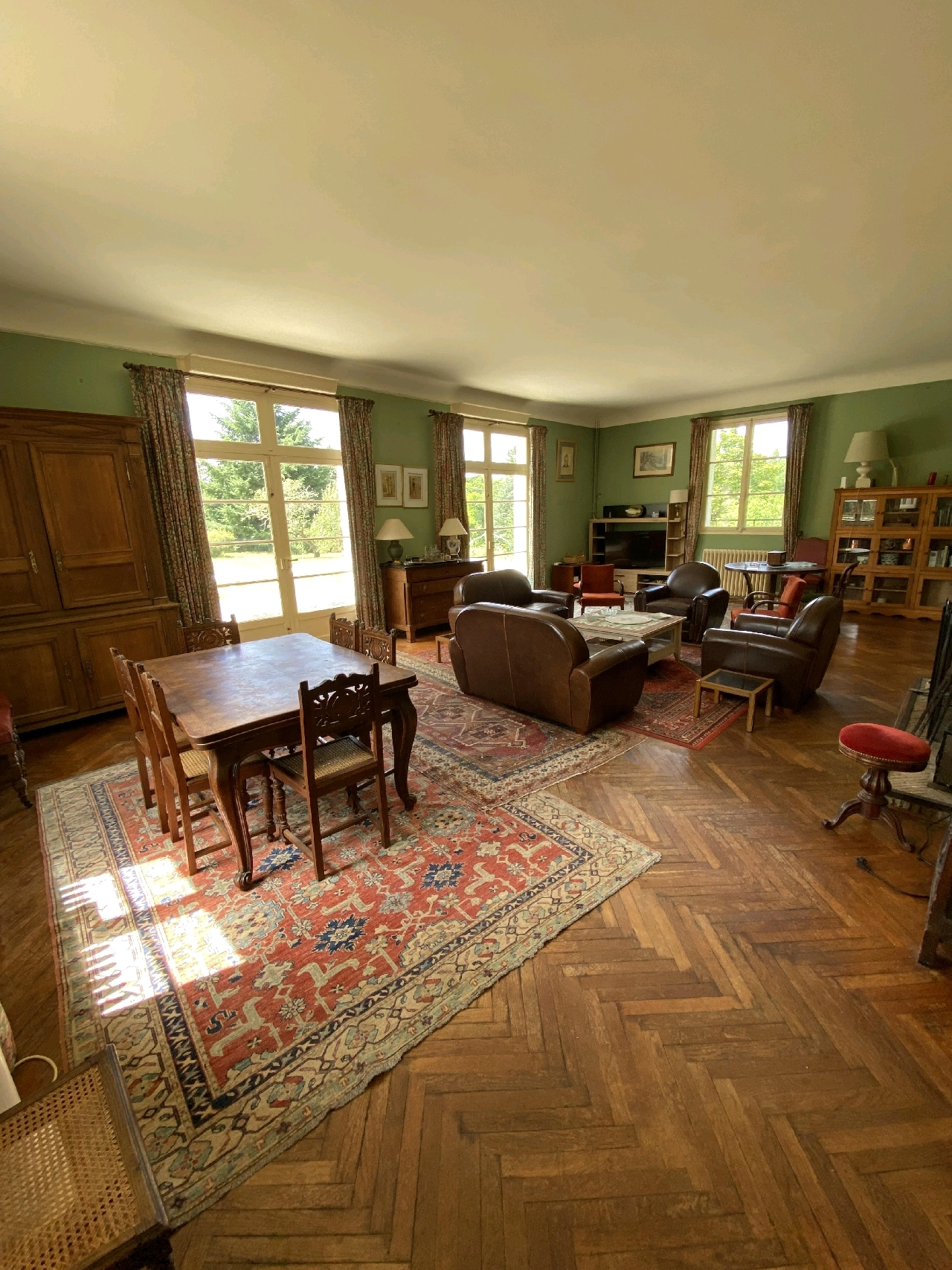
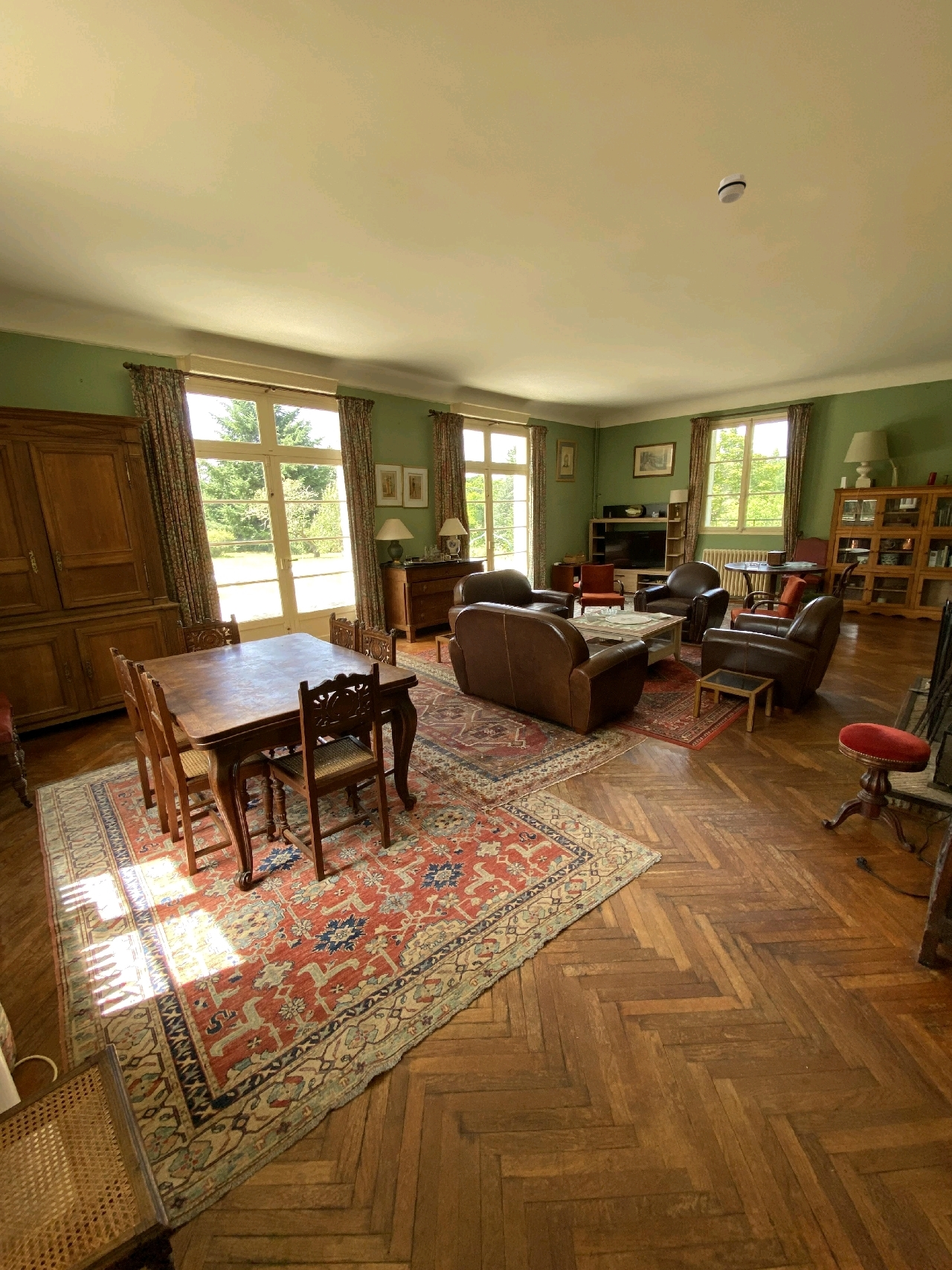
+ smoke detector [717,173,747,204]
